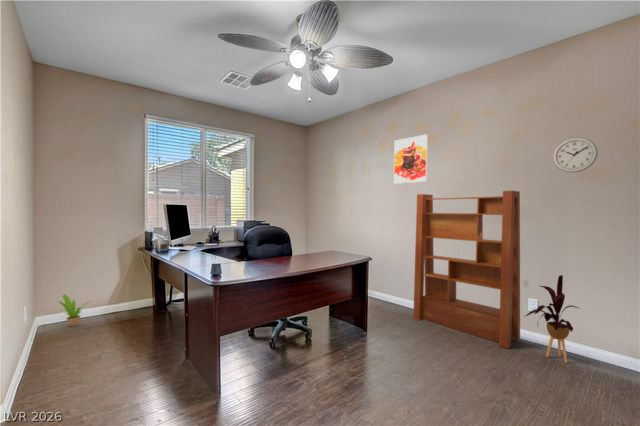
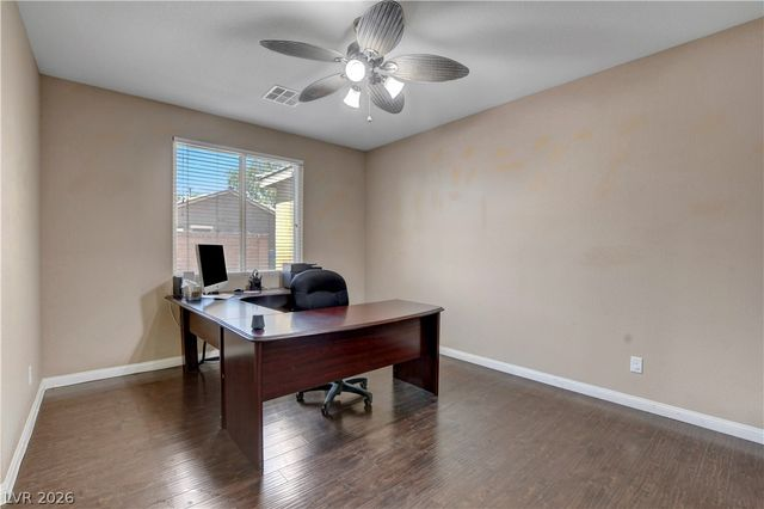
- potted plant [57,293,90,328]
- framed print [393,133,429,185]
- bookshelf [412,190,521,349]
- house plant [523,274,581,364]
- wall clock [552,136,599,174]
